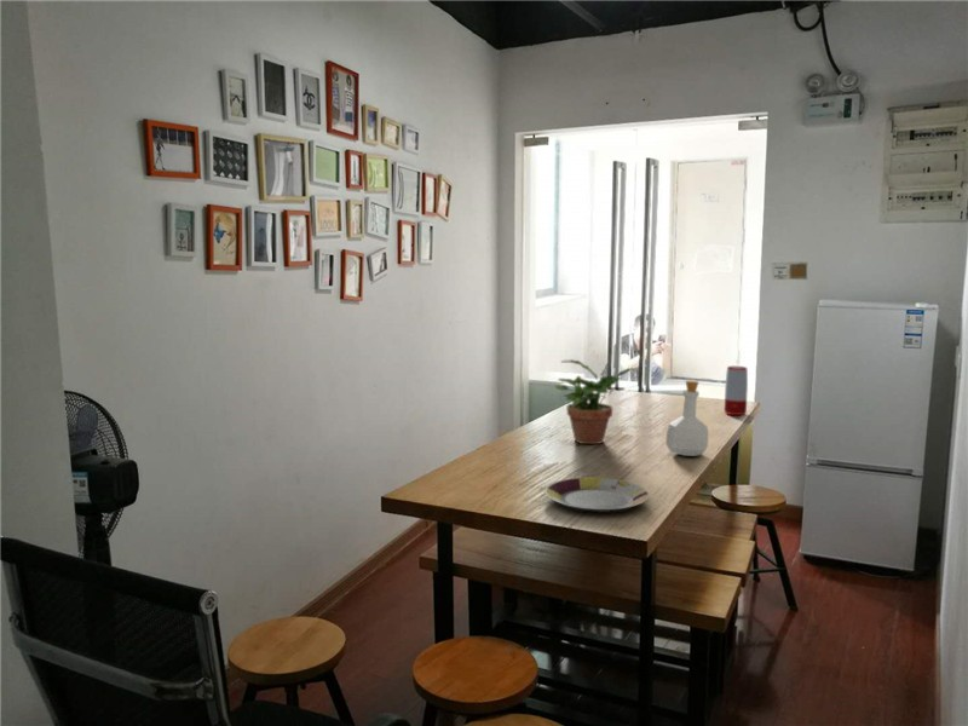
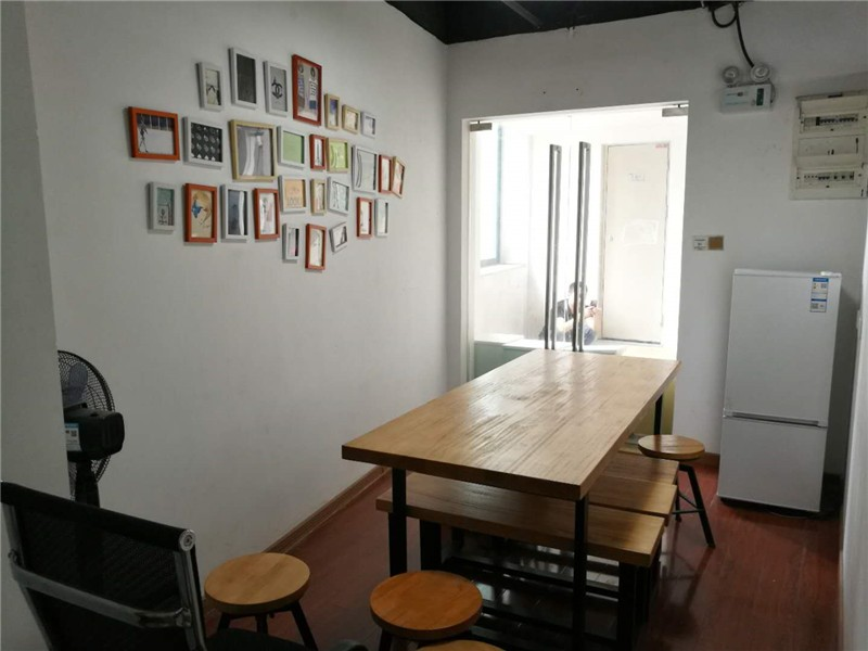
- speaker [724,365,749,416]
- bottle [664,380,710,457]
- potted plant [554,358,638,445]
- plate [543,476,650,514]
